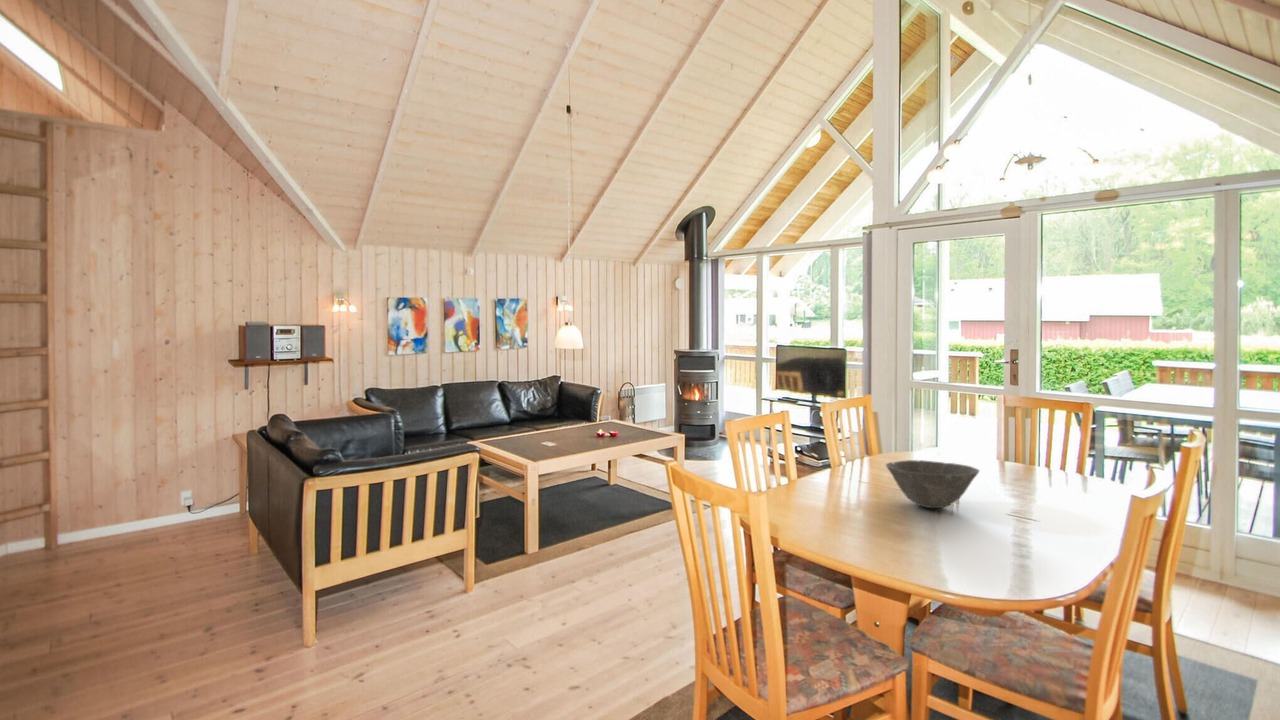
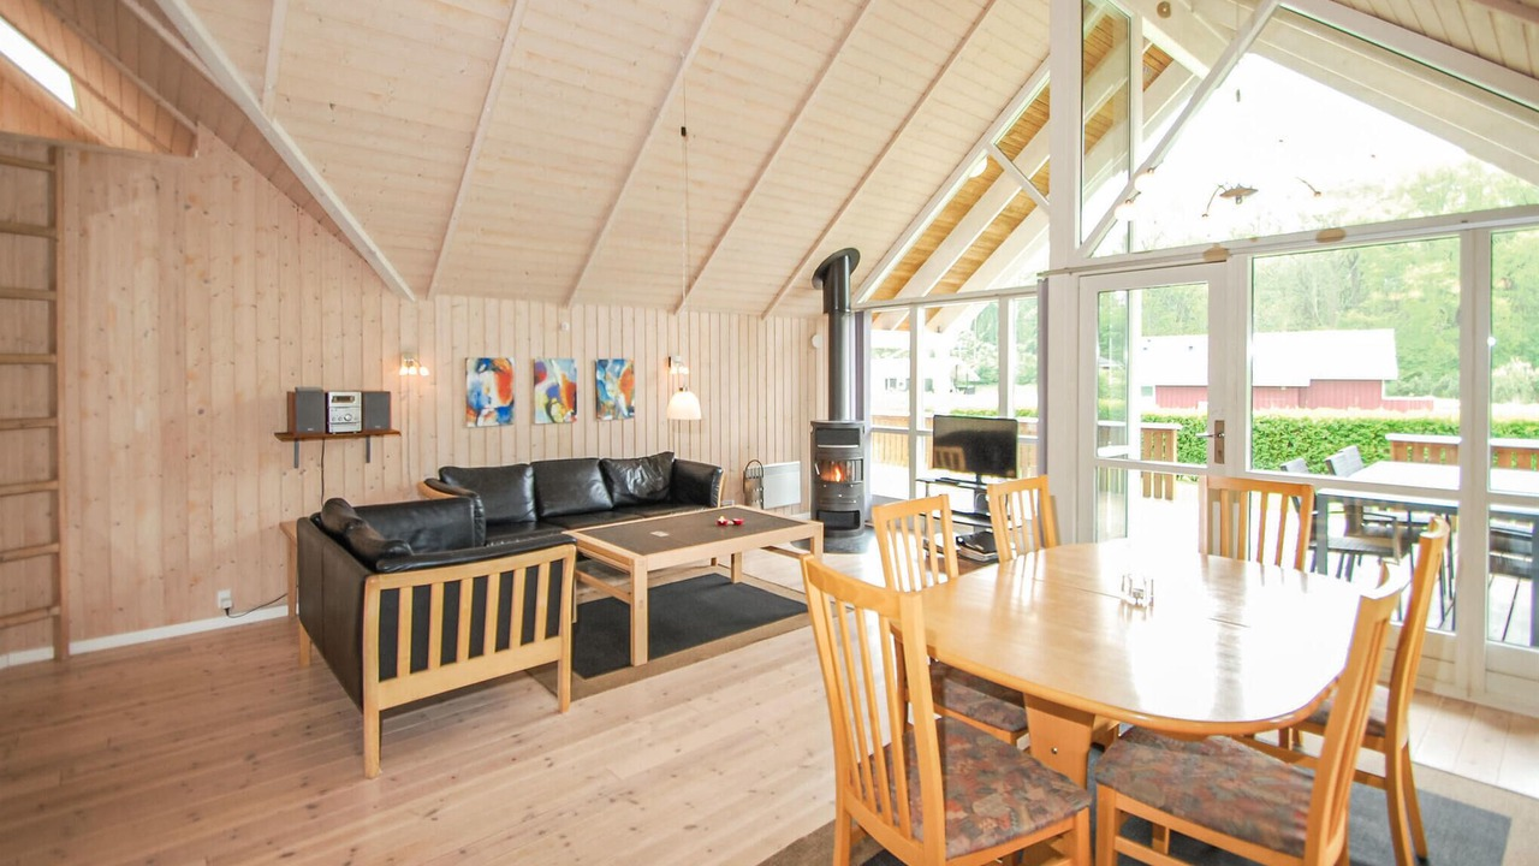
- bowl [885,459,980,509]
